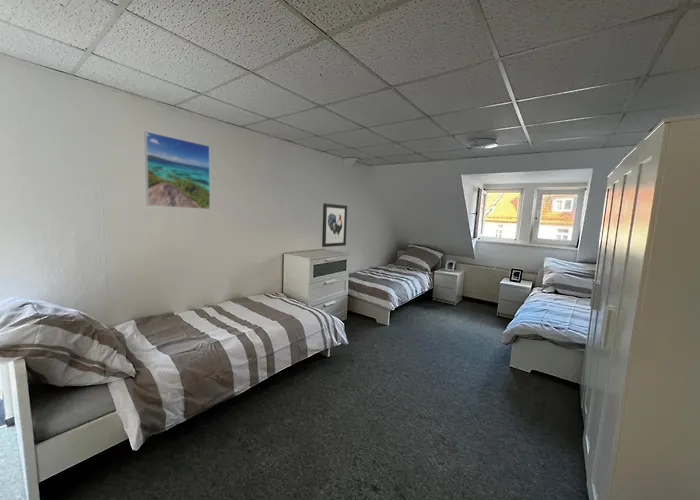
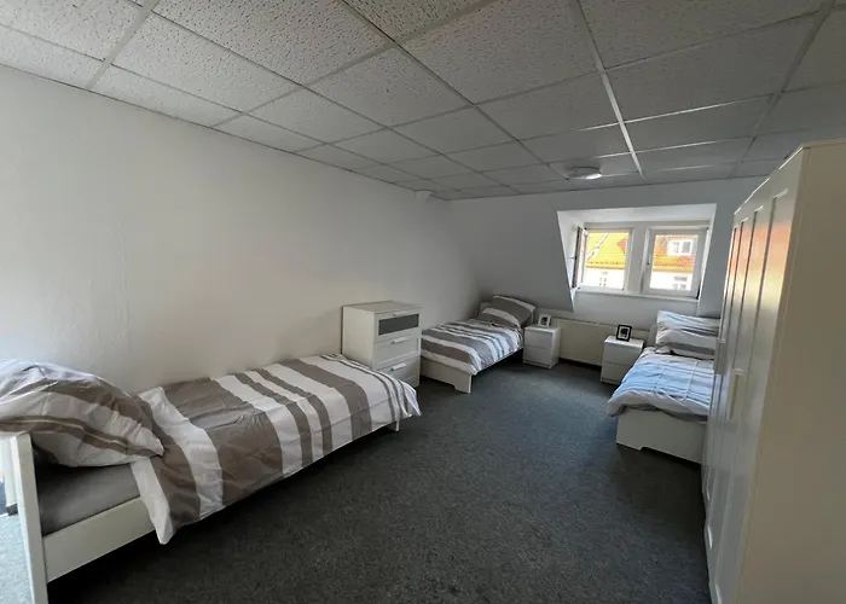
- wall art [321,202,348,248]
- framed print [143,130,211,210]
